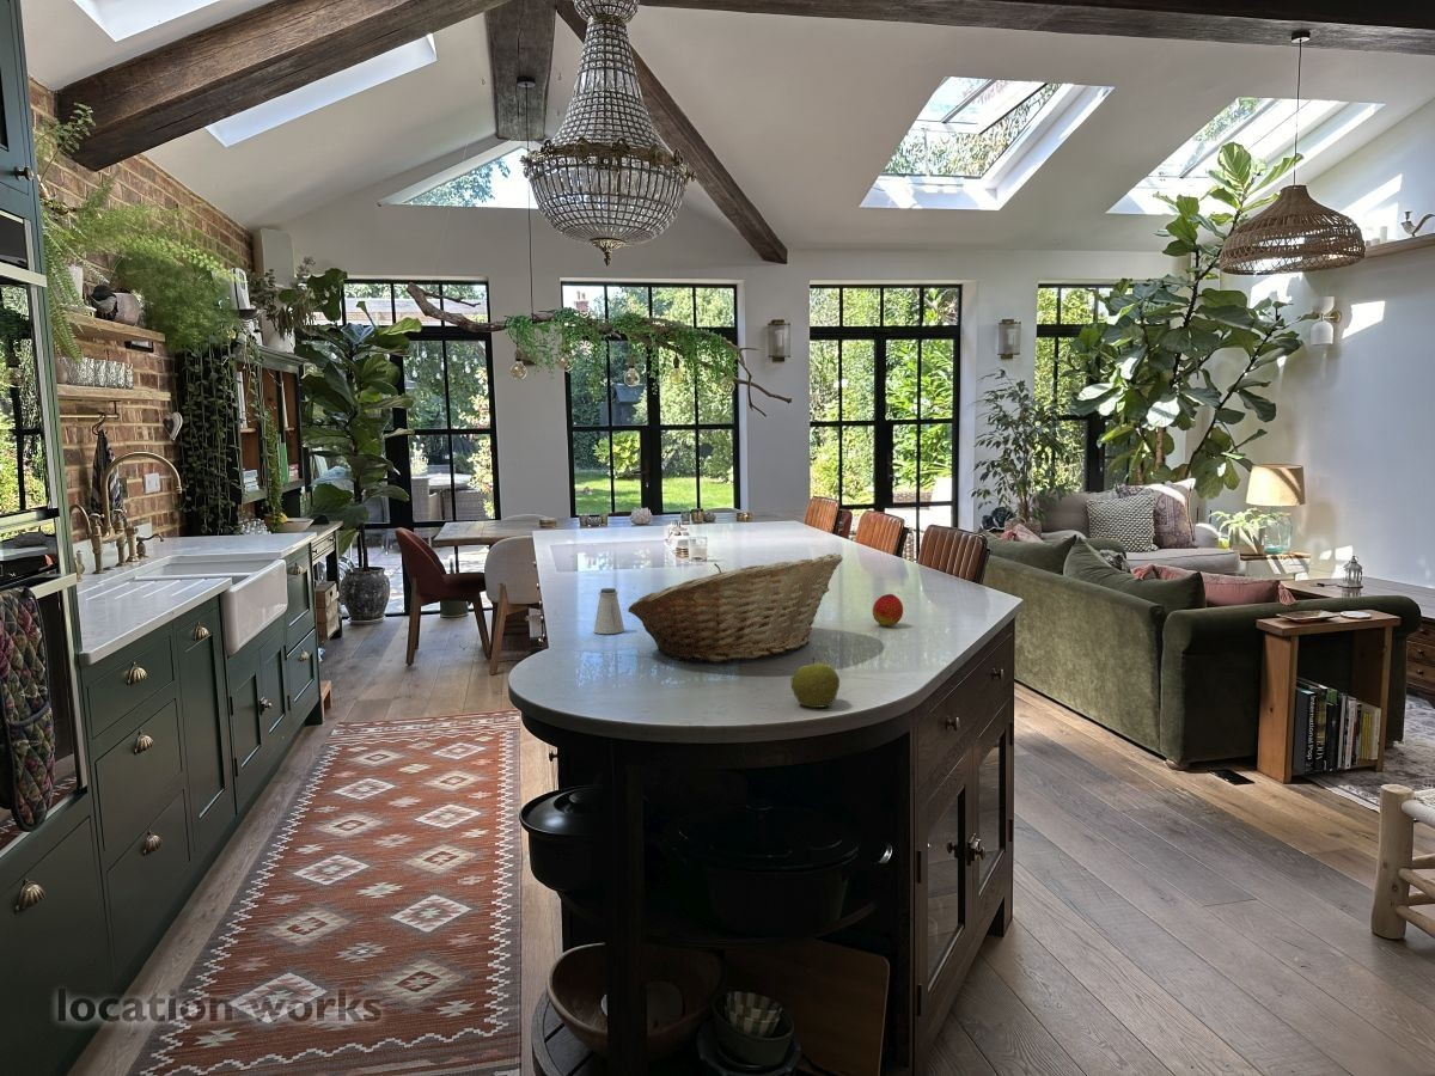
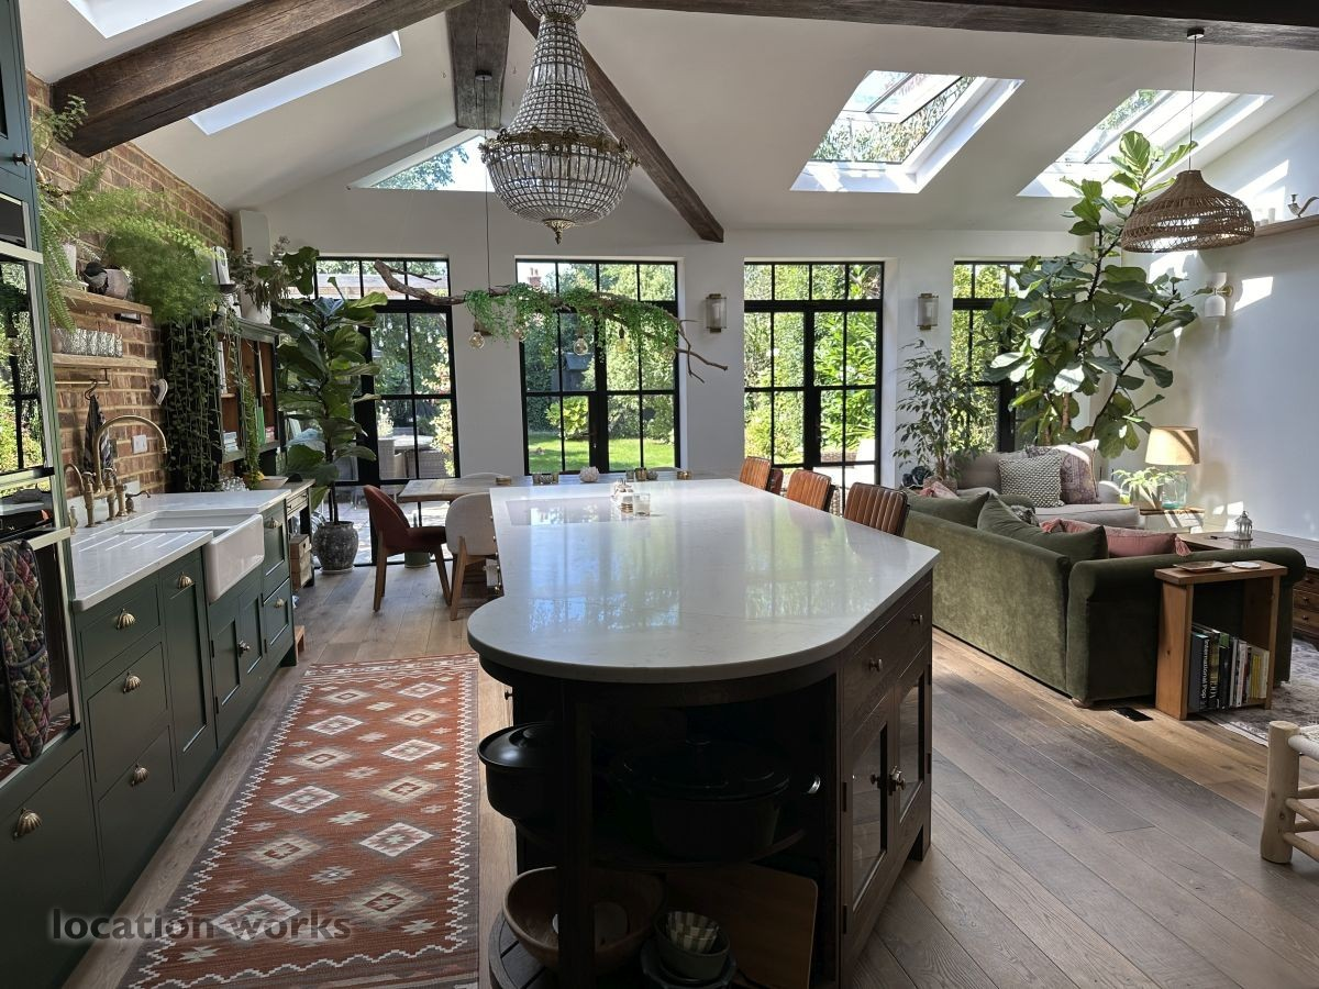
- saltshaker [593,587,625,635]
- fruit basket [627,552,844,664]
- apple [790,656,841,709]
- peach [872,593,904,626]
